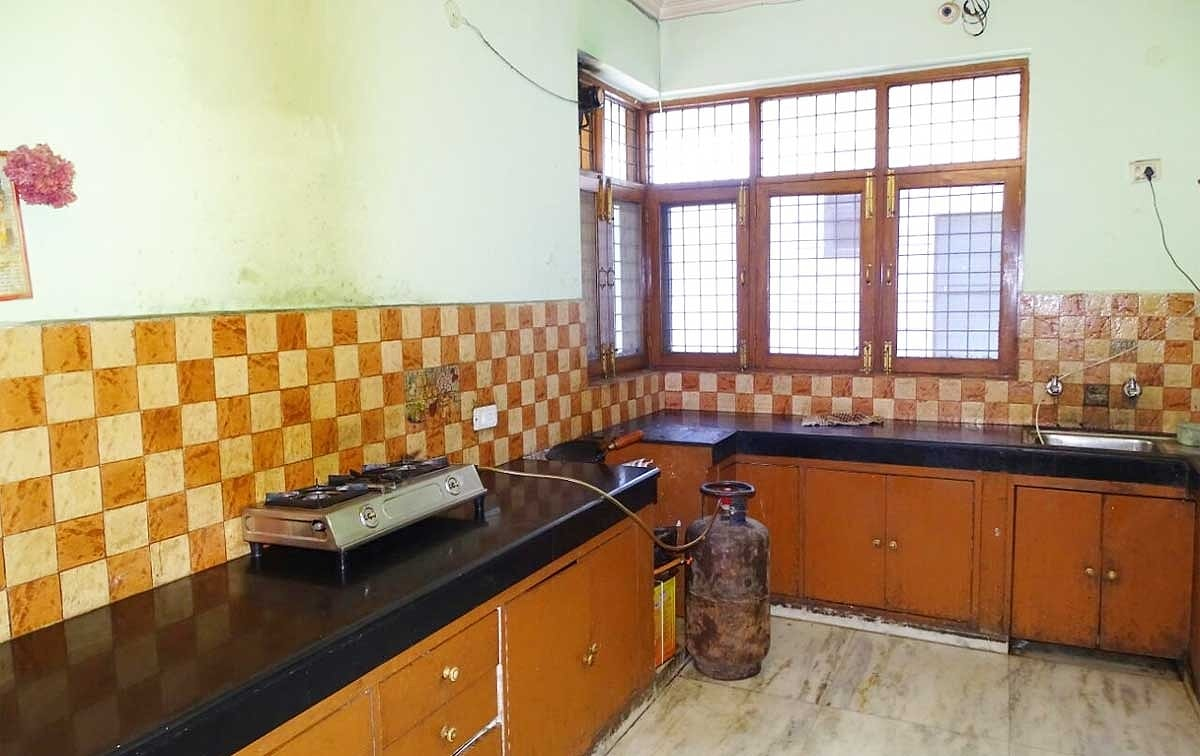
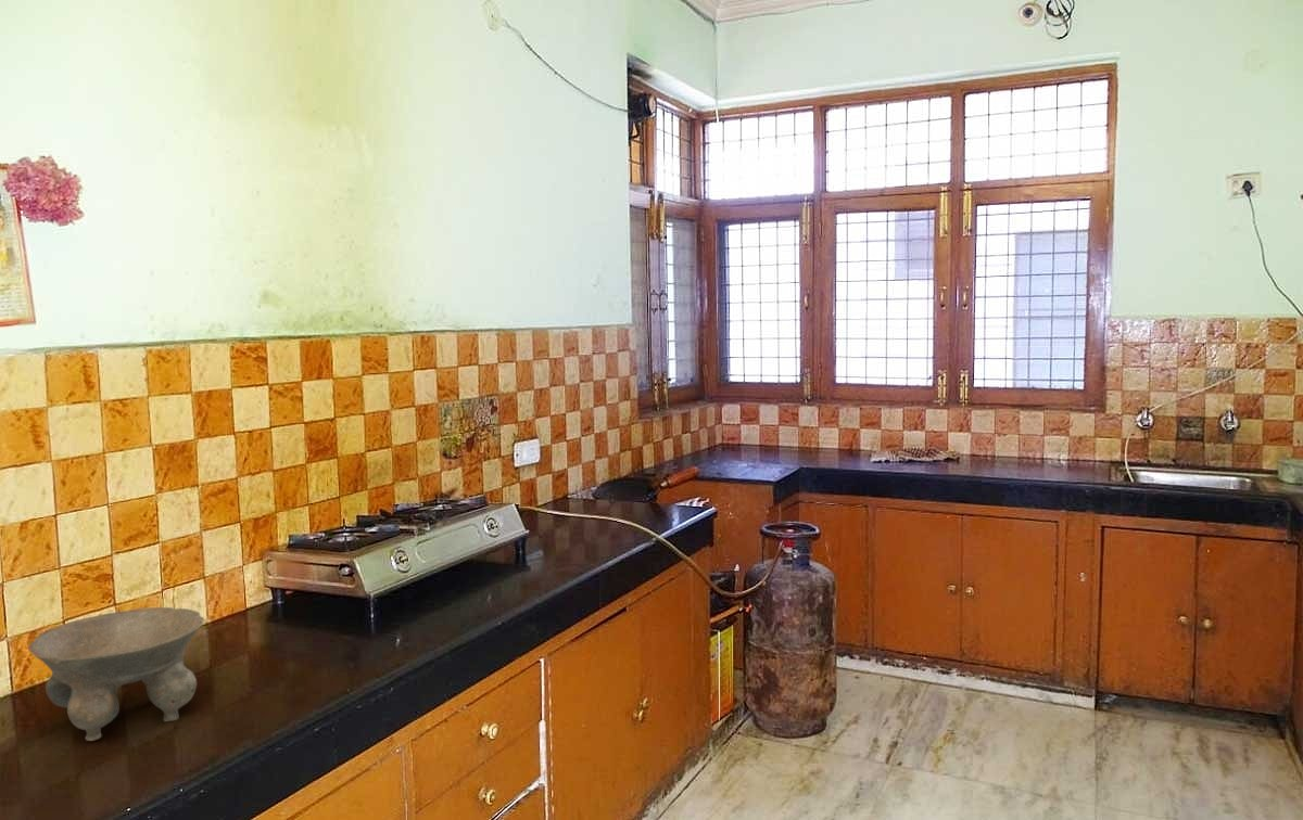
+ bowl [27,606,205,742]
